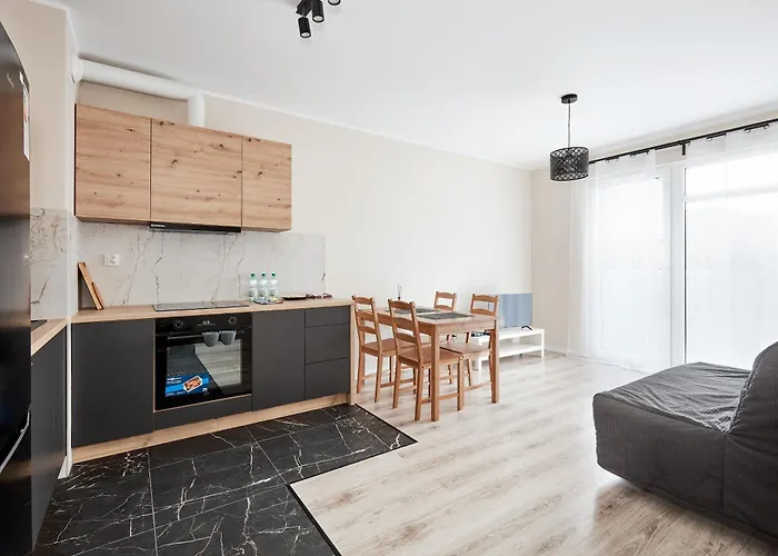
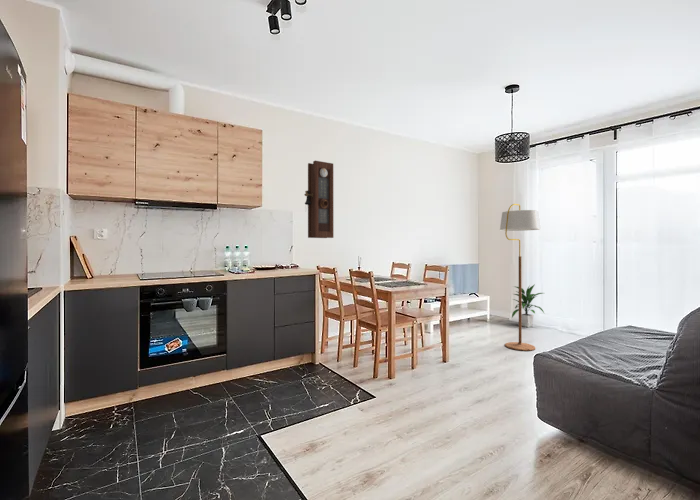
+ indoor plant [511,283,546,328]
+ pendulum clock [303,160,334,239]
+ floor lamp [499,203,542,352]
